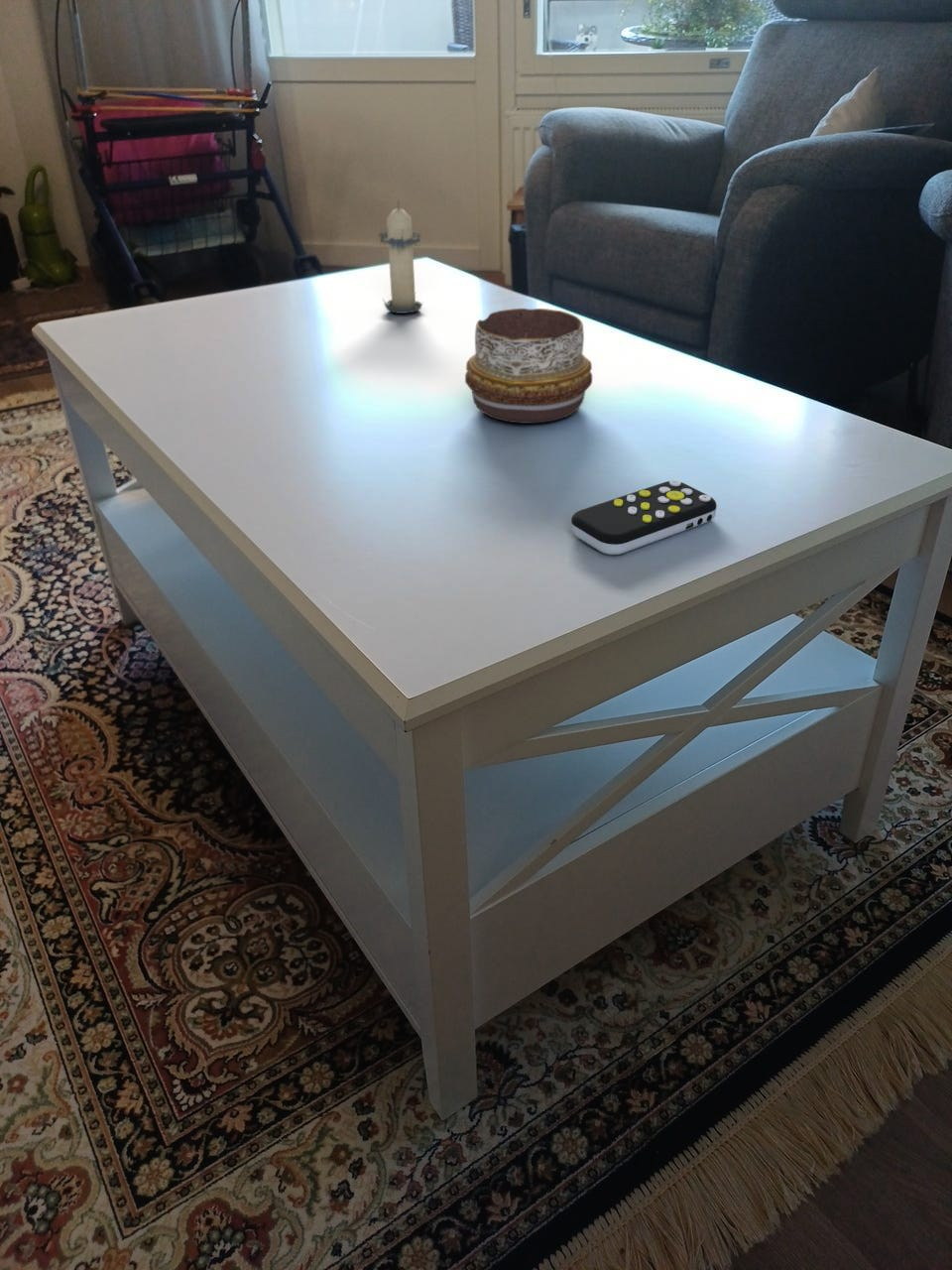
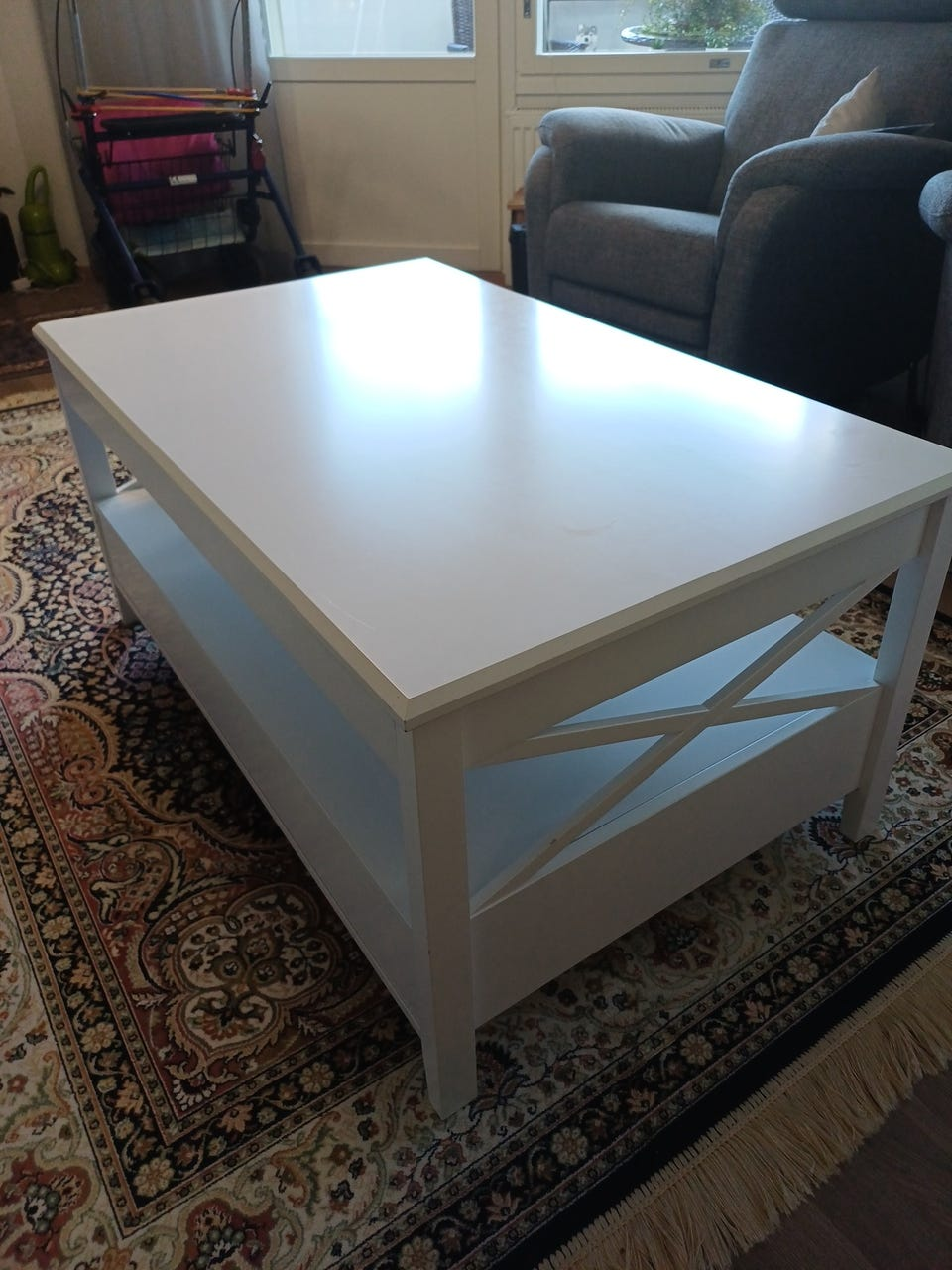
- decorative bowl [464,308,593,425]
- remote control [570,479,718,556]
- candle [377,199,423,315]
